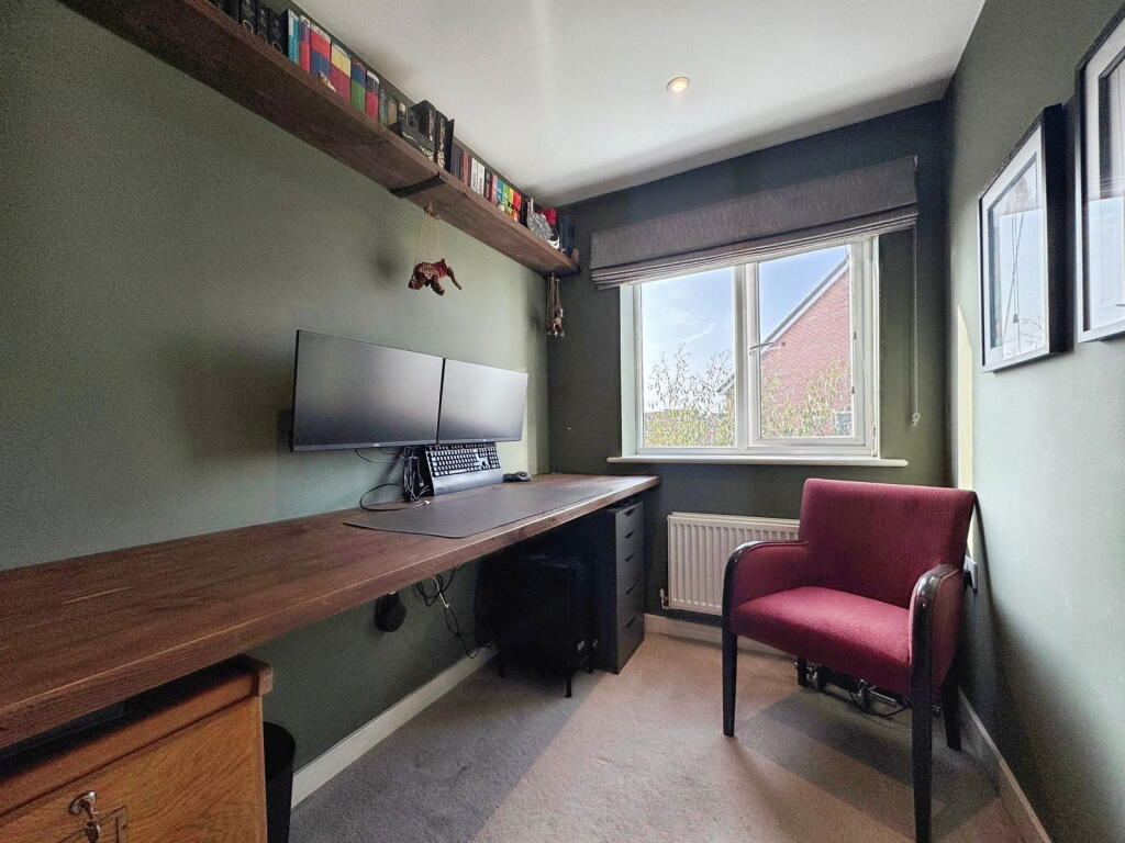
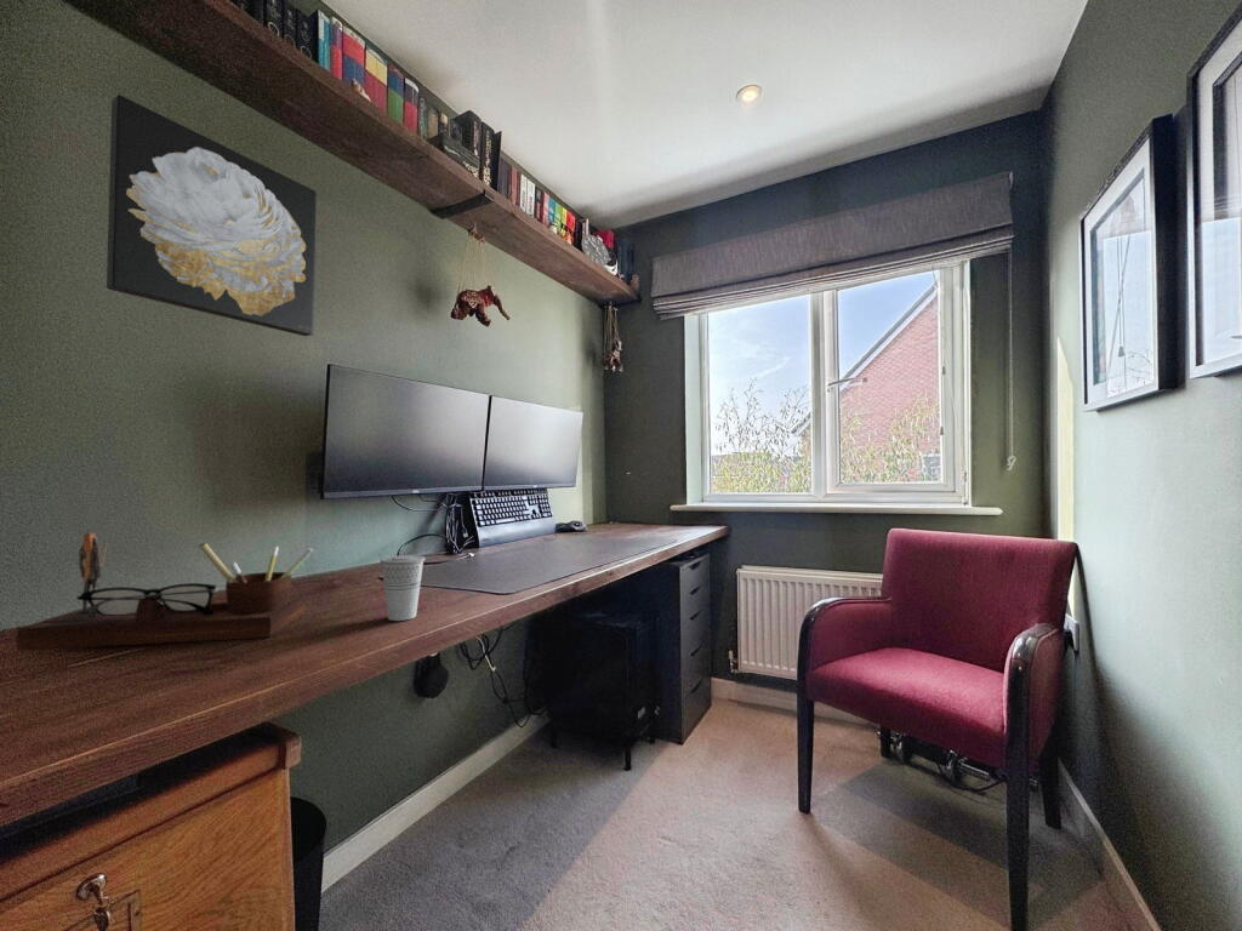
+ desk organizer [15,532,314,651]
+ wall art [106,93,318,337]
+ cup [380,554,426,622]
